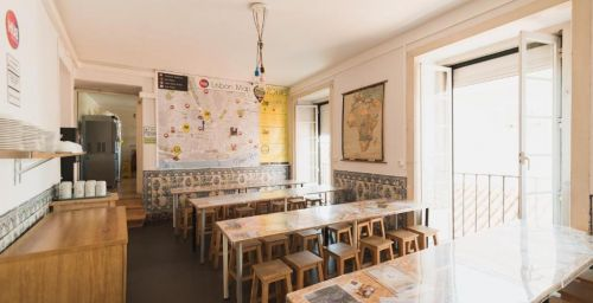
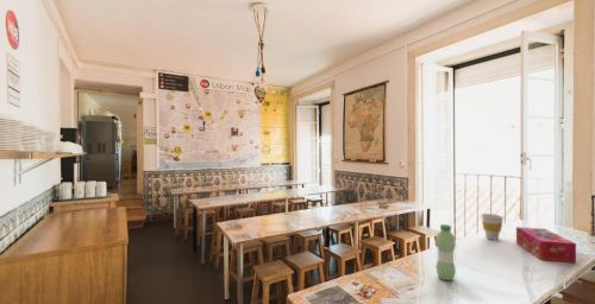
+ tissue box [515,226,577,264]
+ water bottle [436,223,457,281]
+ cup [481,213,505,241]
